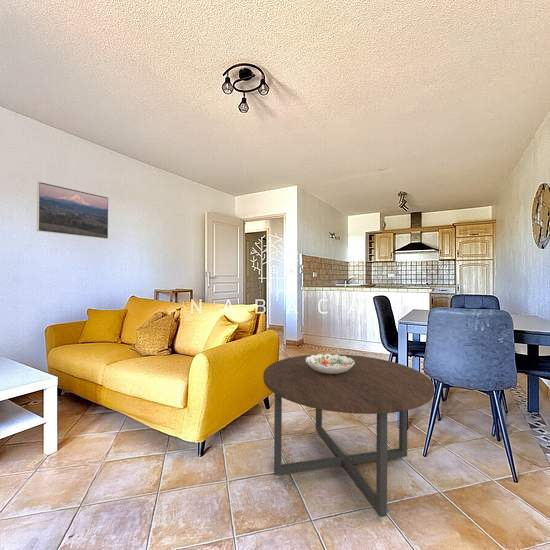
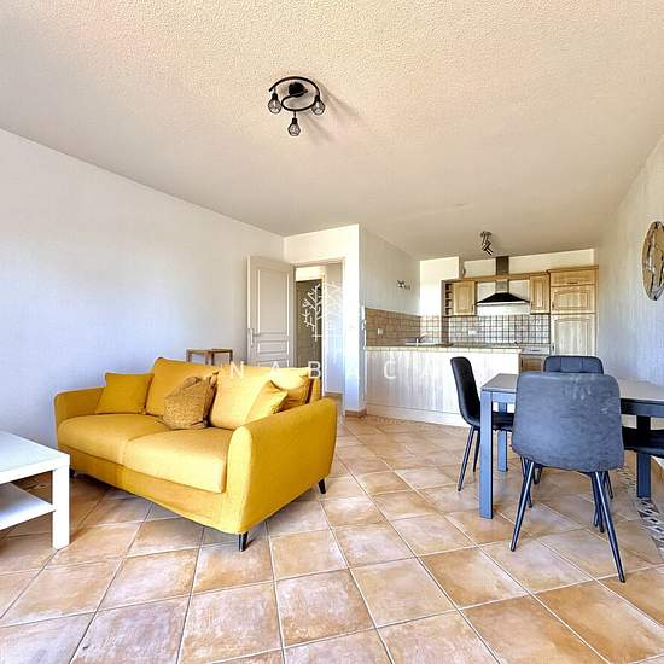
- coffee table [262,353,435,522]
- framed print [36,181,110,240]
- decorative bowl [306,353,355,374]
